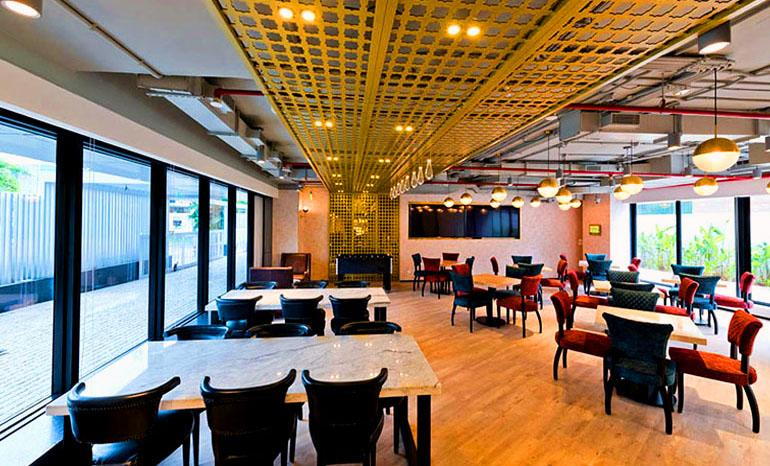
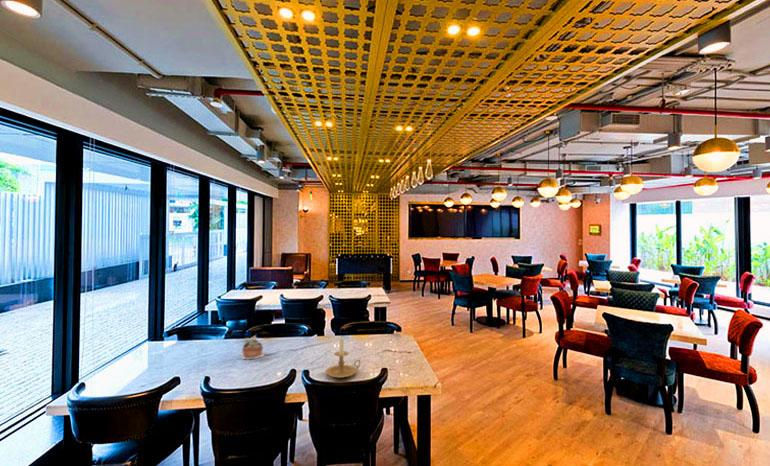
+ candle holder [325,335,362,379]
+ succulent plant [241,337,264,360]
